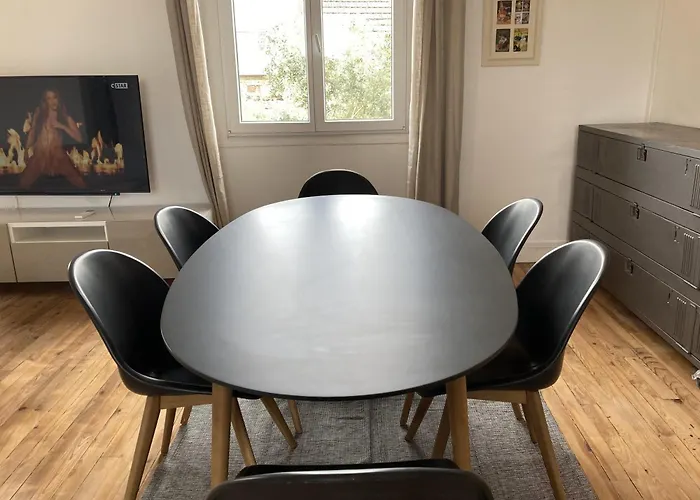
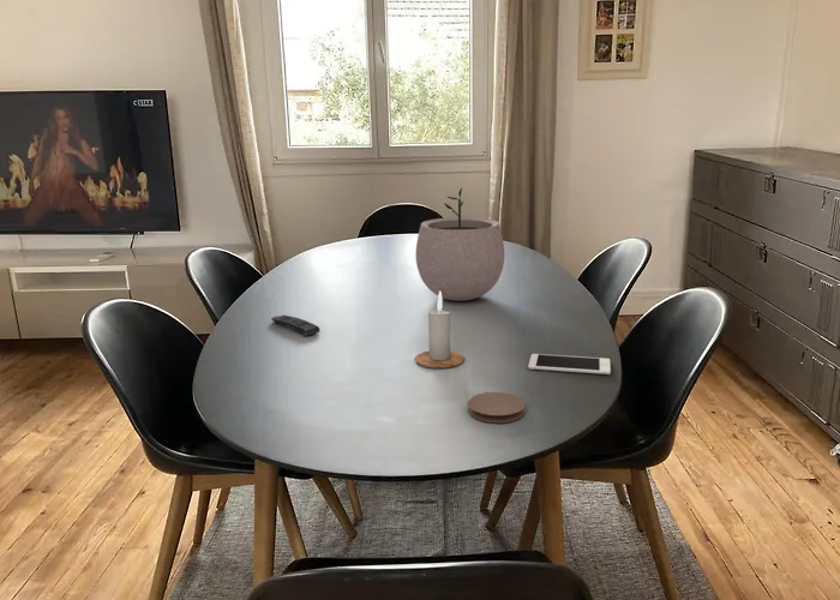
+ candle [414,292,466,370]
+ remote control [270,314,322,337]
+ cell phone [527,353,612,376]
+ plant pot [414,187,505,302]
+ coaster [467,391,526,424]
